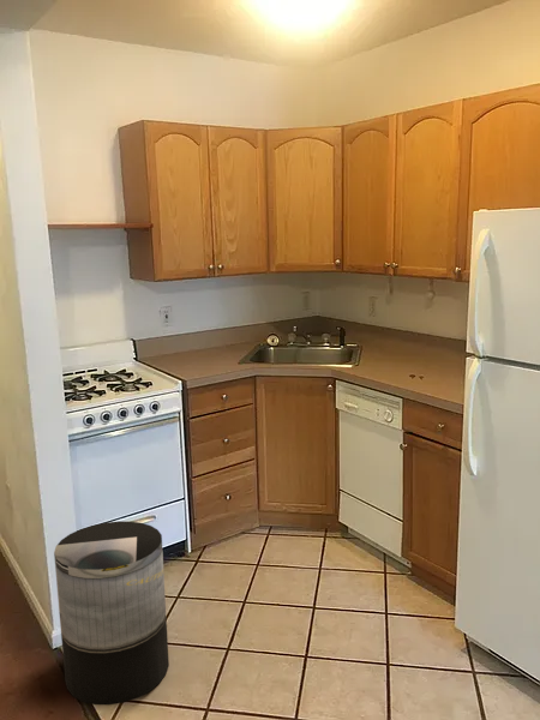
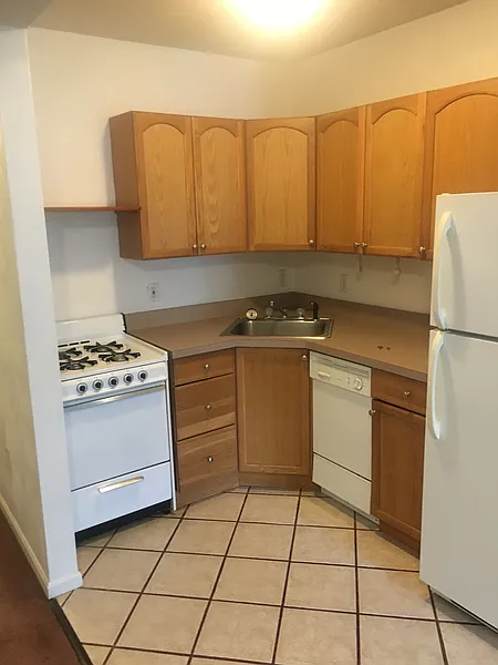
- trash can [53,520,170,706]
